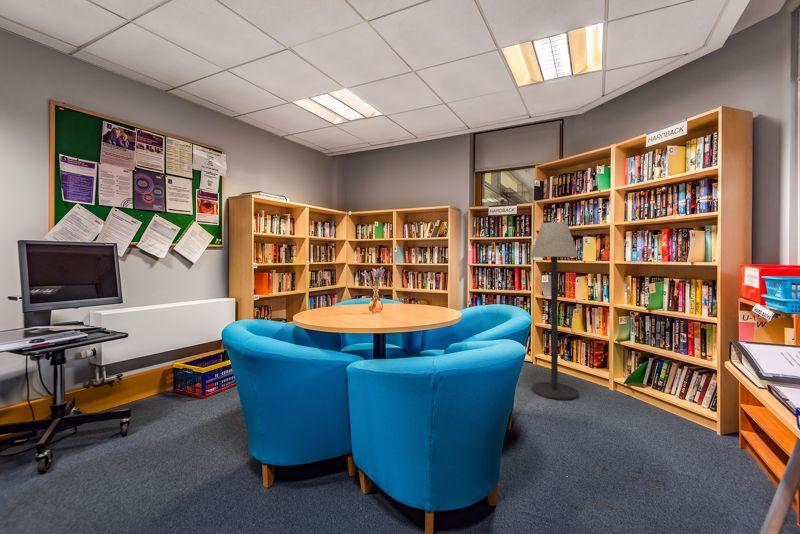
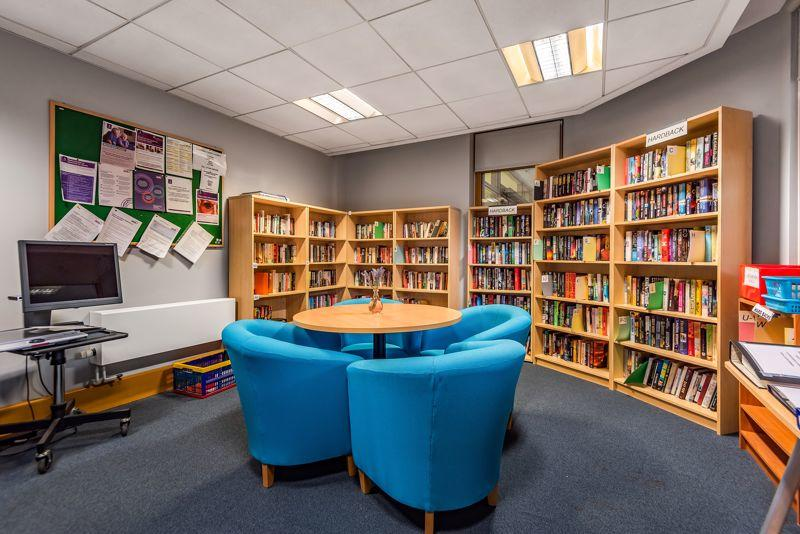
- floor lamp [529,221,580,401]
